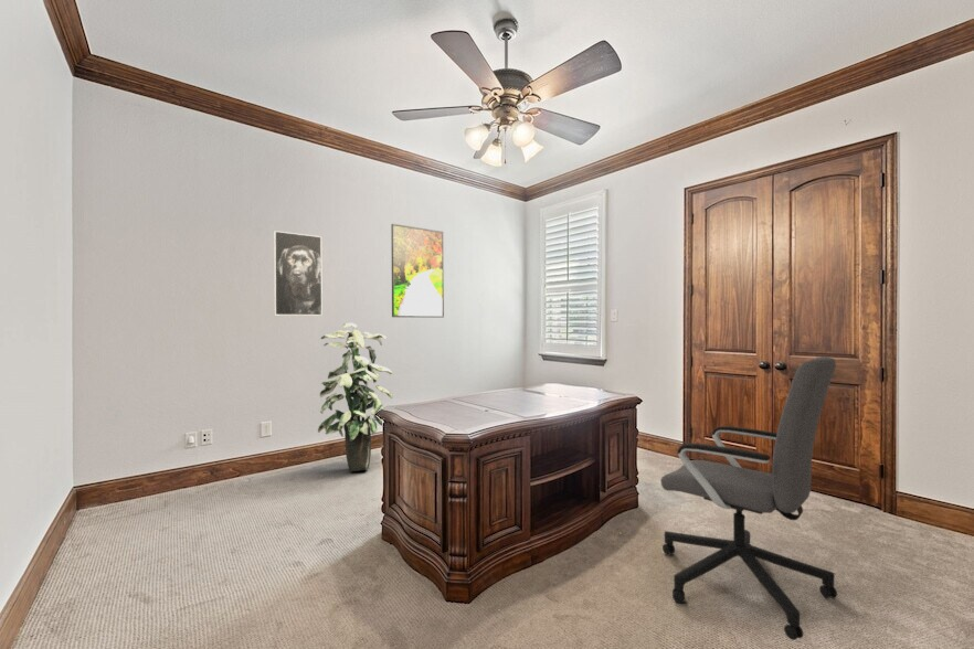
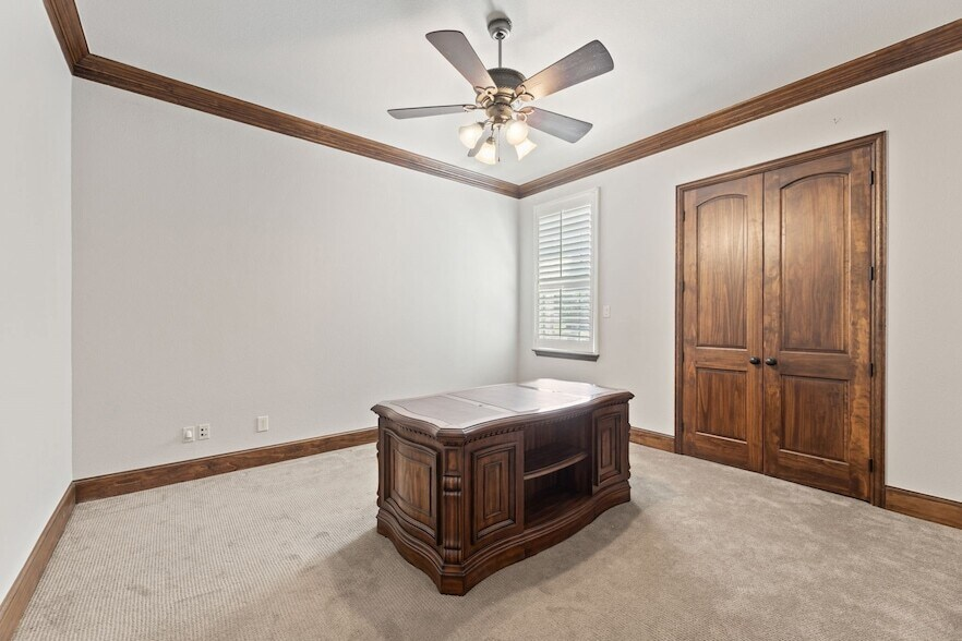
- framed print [273,230,324,317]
- office chair [659,355,838,641]
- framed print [391,223,445,319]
- indoor plant [317,322,393,472]
